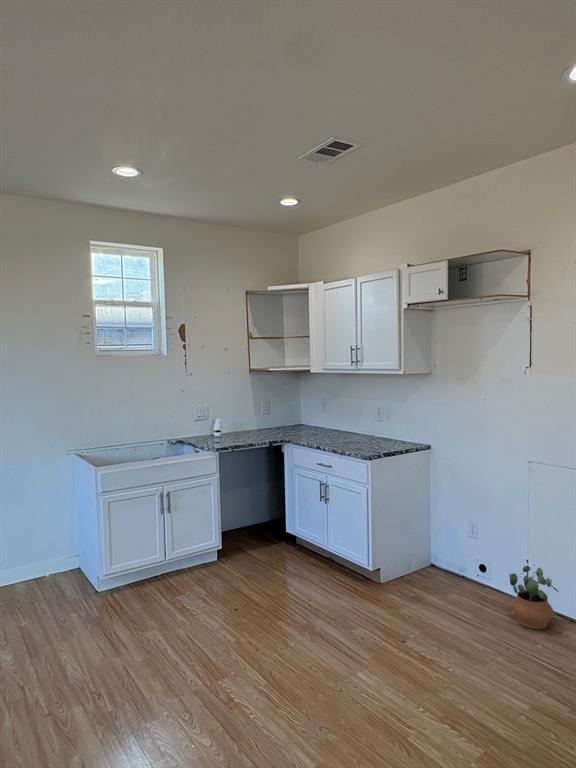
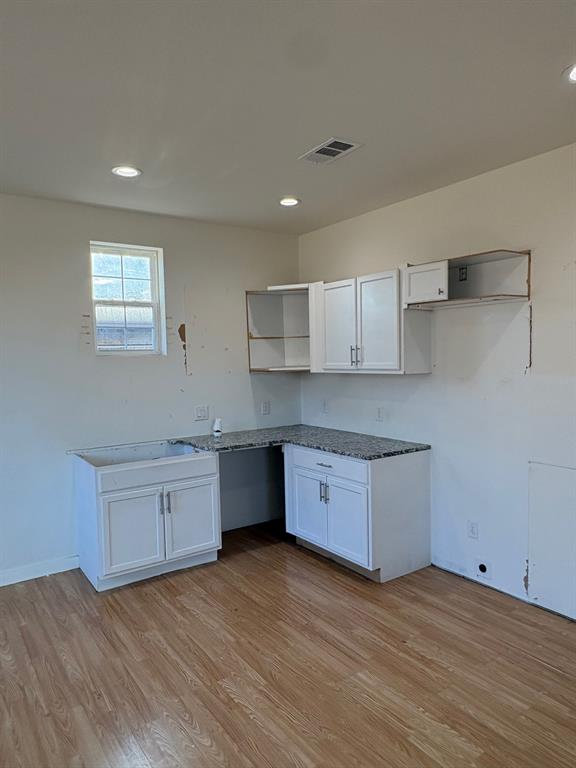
- potted plant [509,565,560,630]
